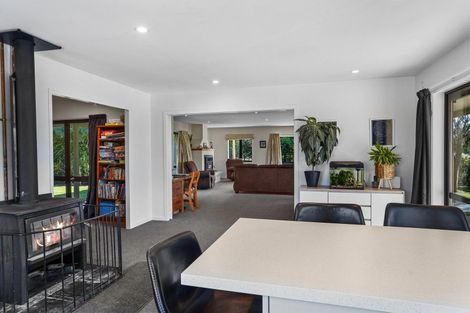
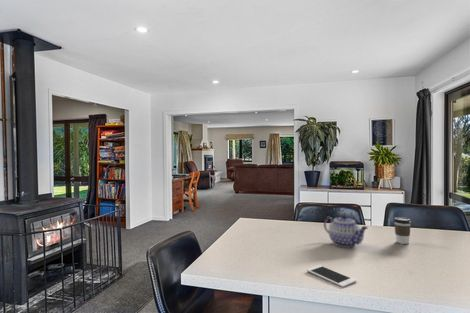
+ cell phone [306,264,357,288]
+ coffee cup [393,216,412,245]
+ teapot [323,213,369,248]
